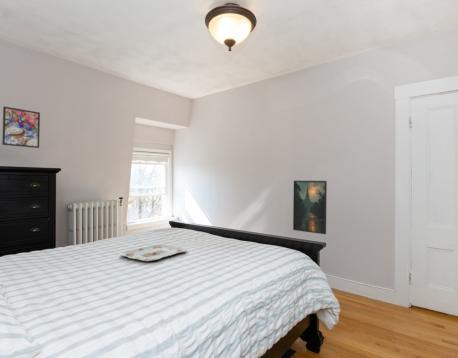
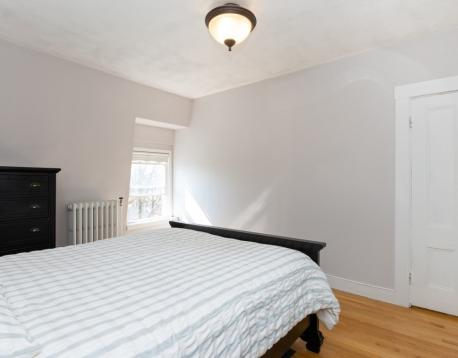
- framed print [292,180,328,235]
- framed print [1,106,41,149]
- serving tray [120,244,187,262]
